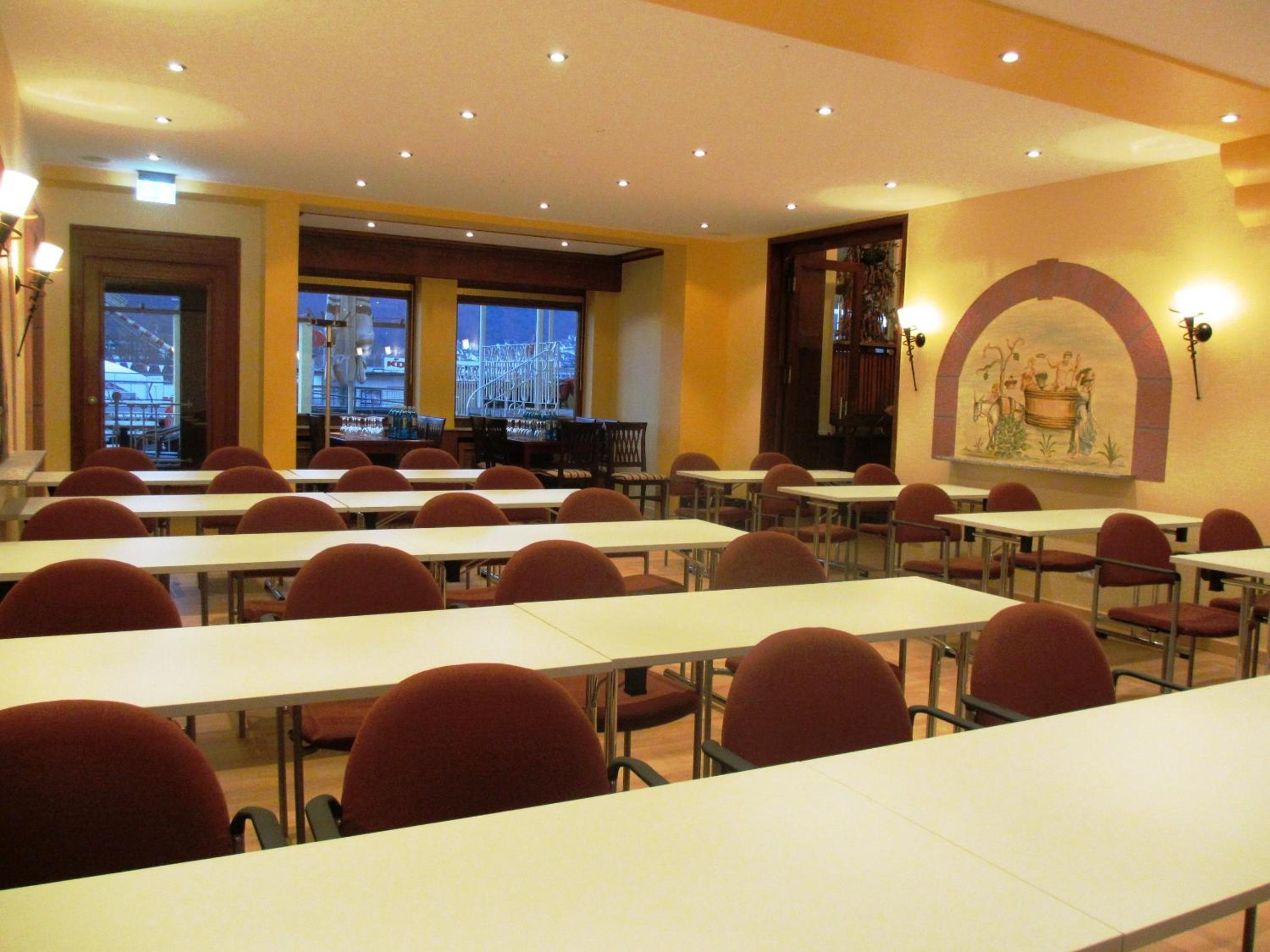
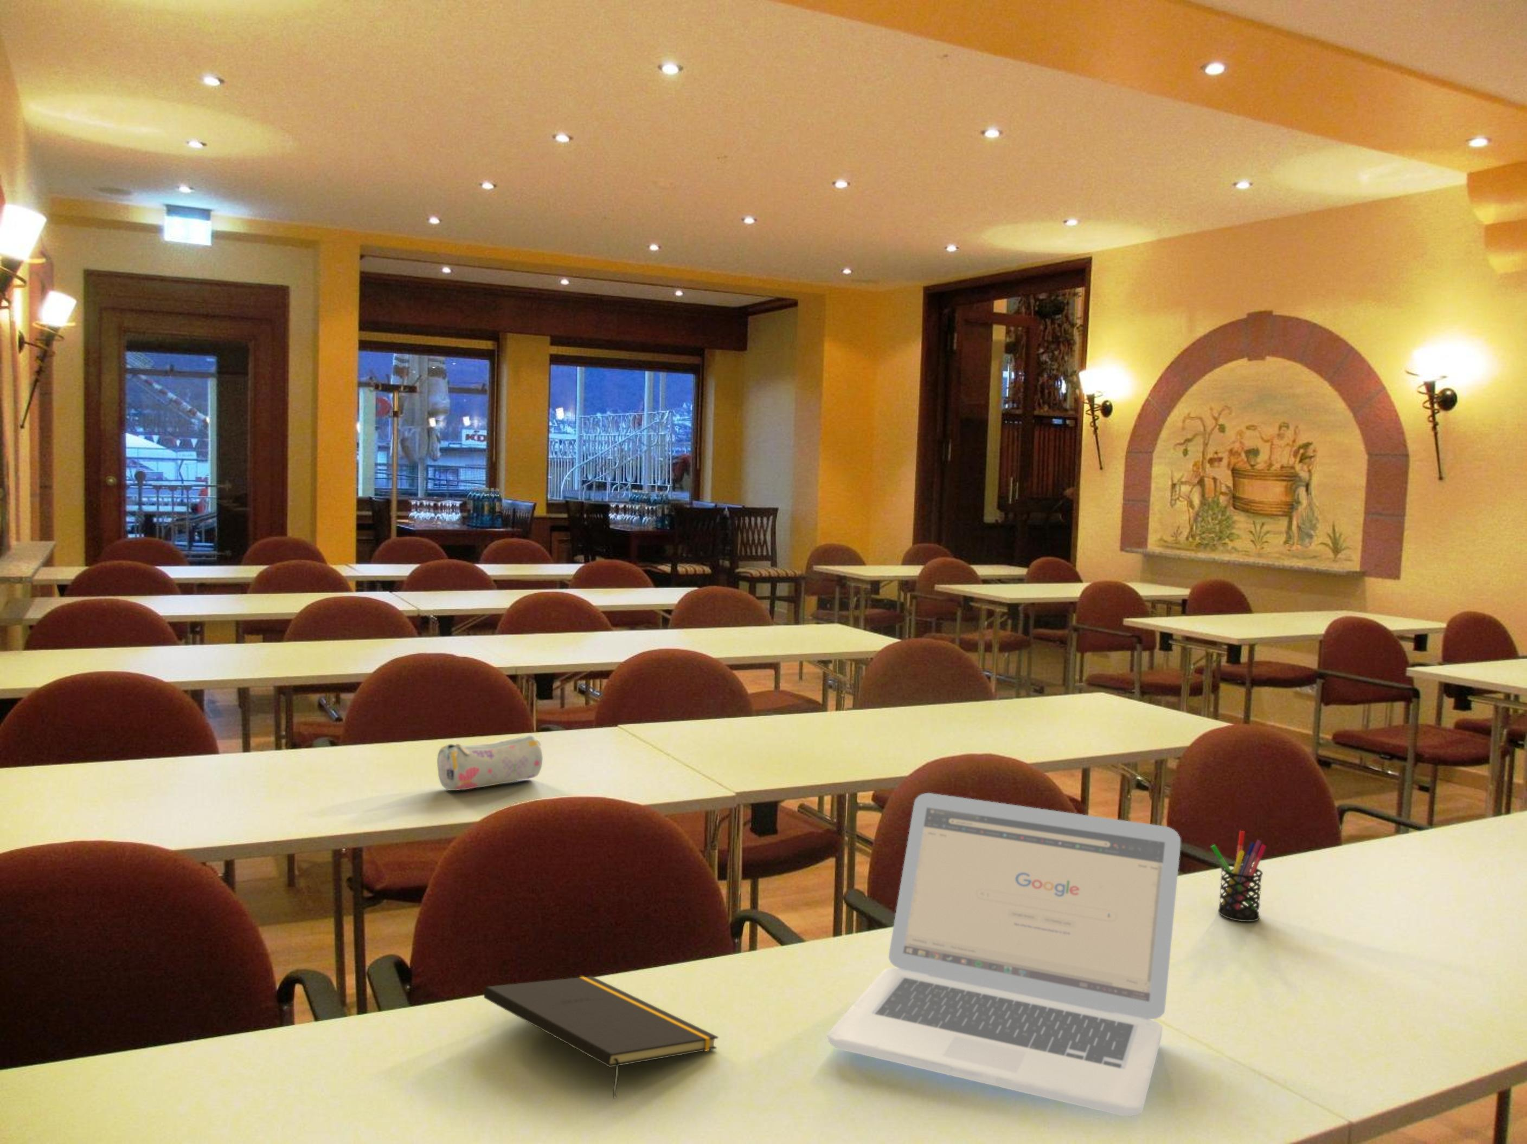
+ laptop [827,792,1181,1116]
+ pen holder [1211,830,1267,923]
+ pencil case [436,734,543,791]
+ notepad [483,976,719,1100]
